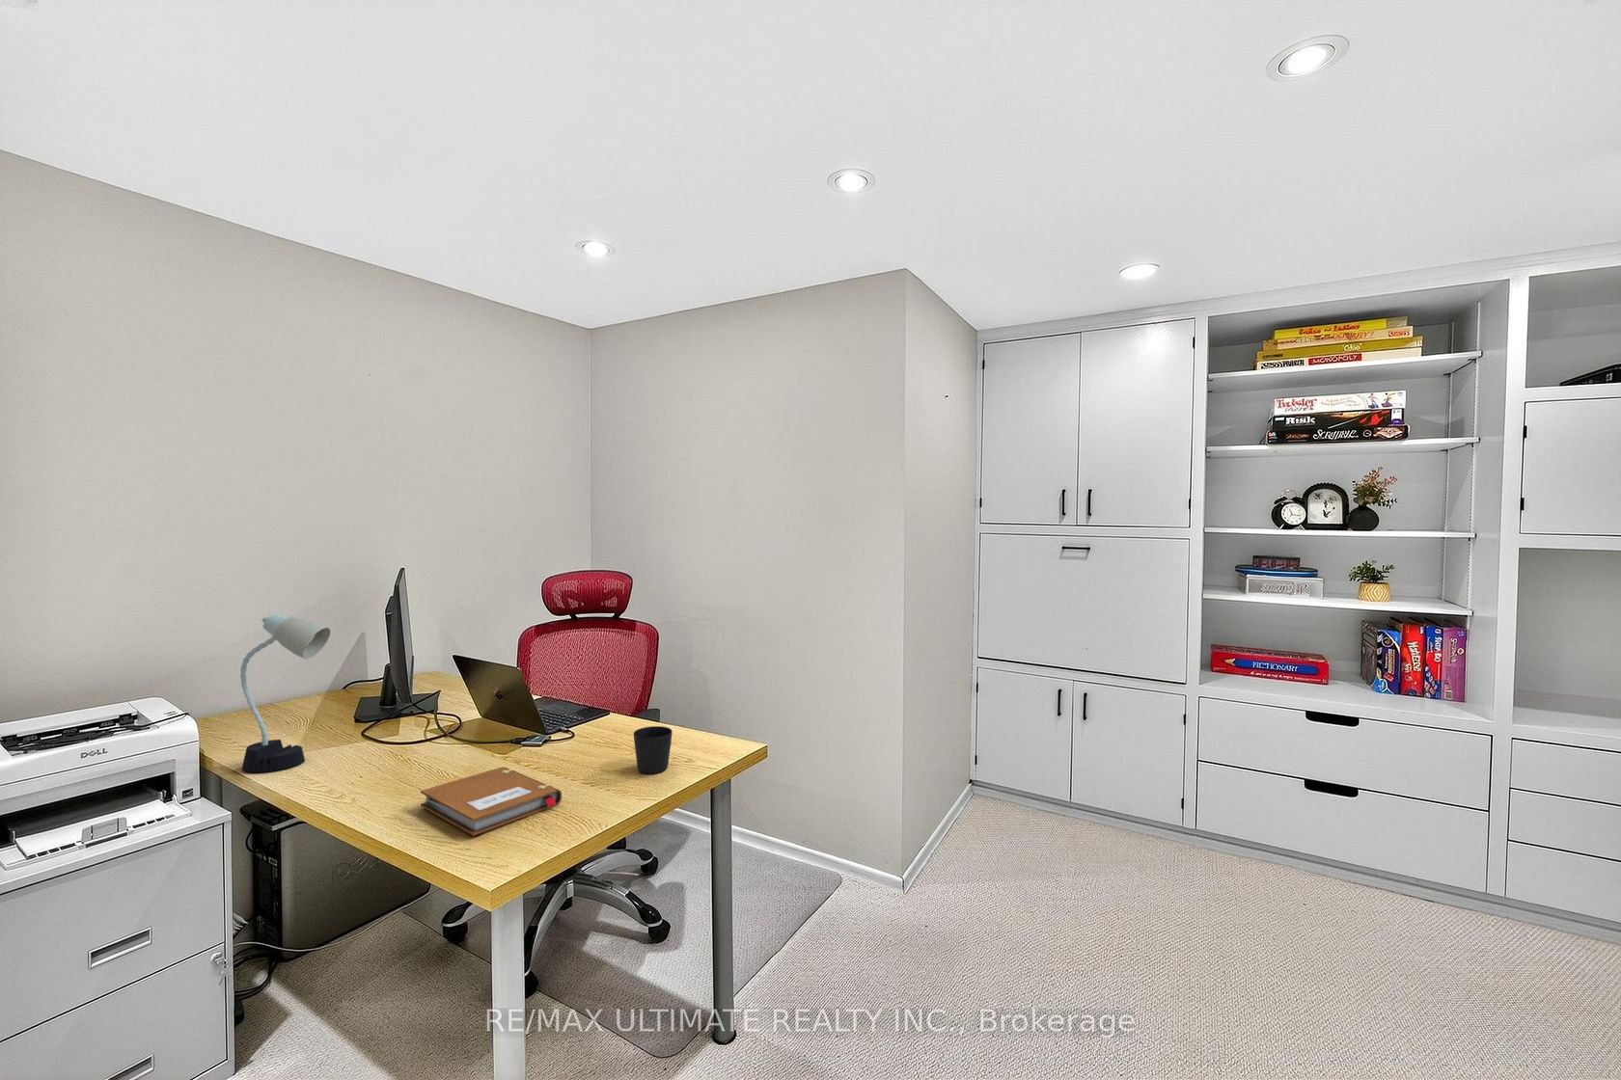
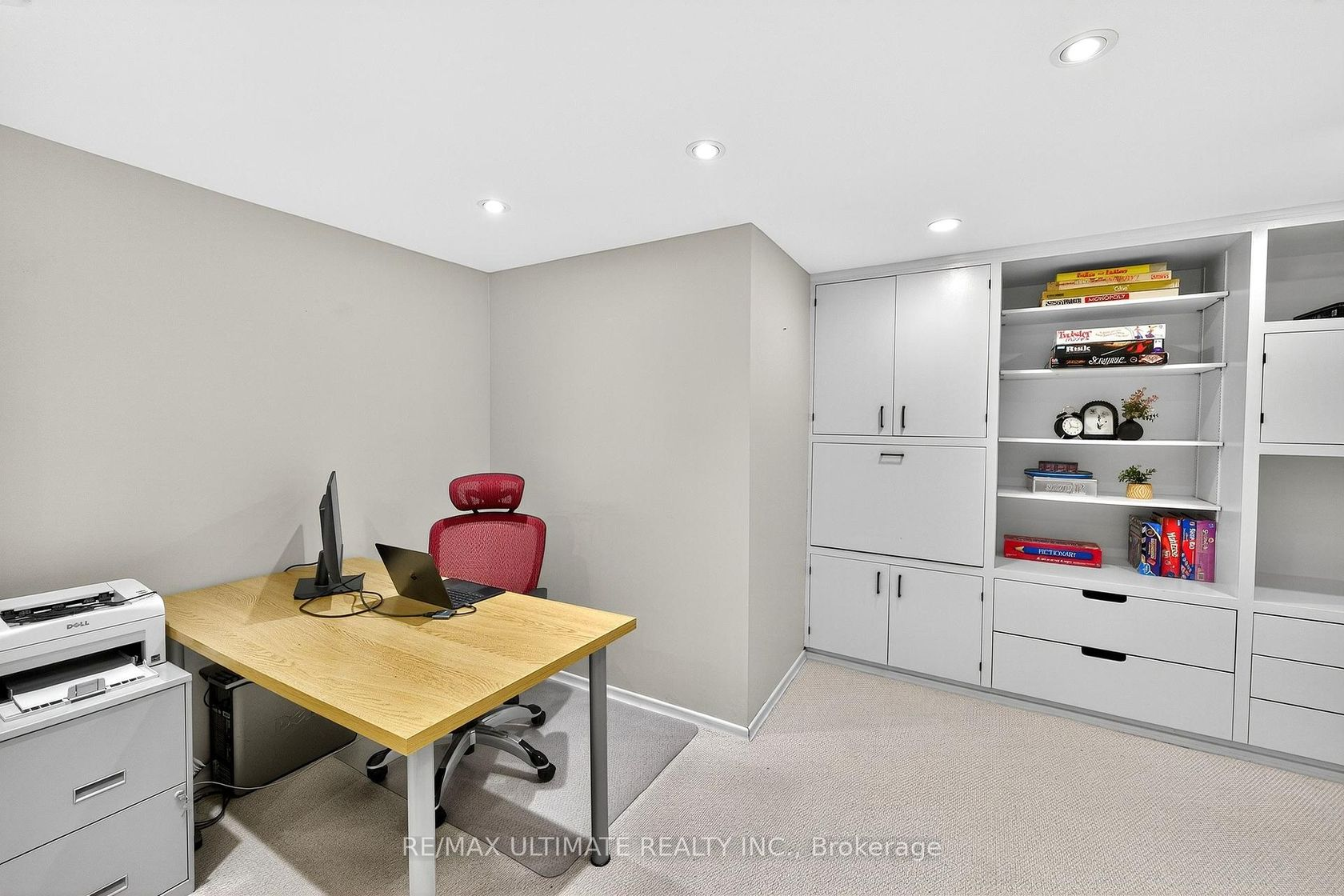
- cup [633,726,673,774]
- desk lamp [239,614,330,774]
- notebook [420,765,562,837]
